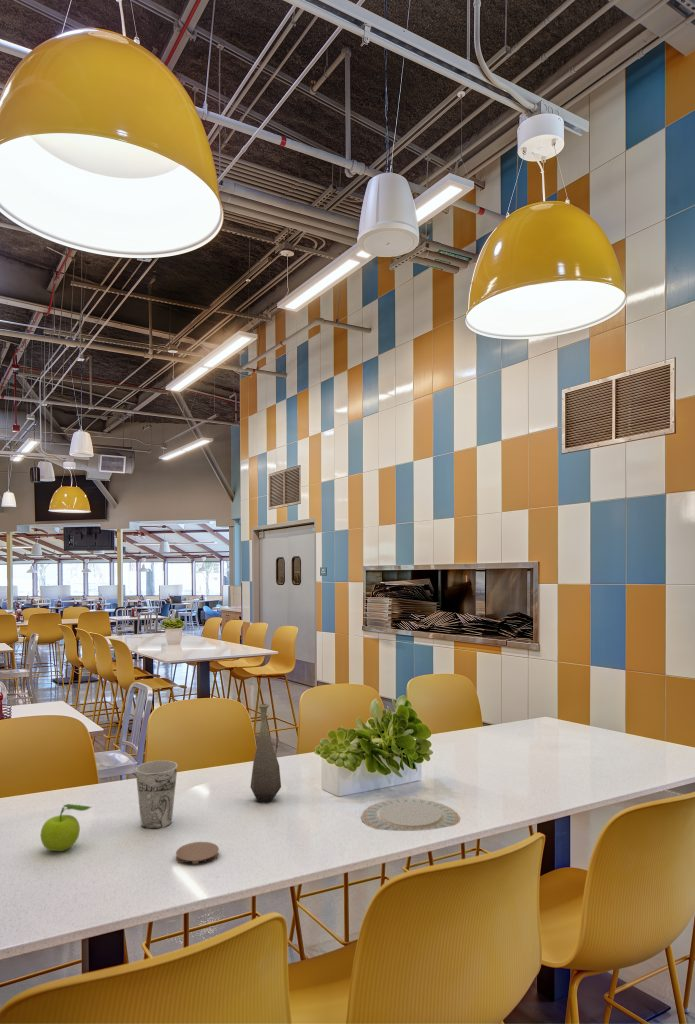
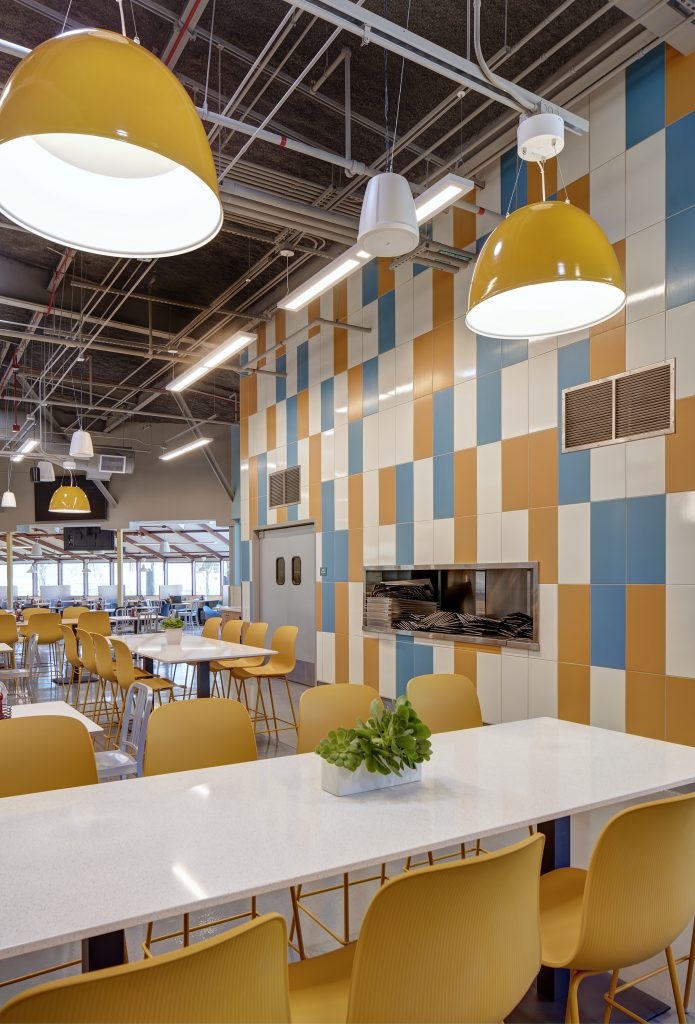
- coaster [175,841,220,865]
- fruit [40,803,92,852]
- bottle [249,703,282,803]
- cup [135,759,178,830]
- chinaware [360,798,461,832]
